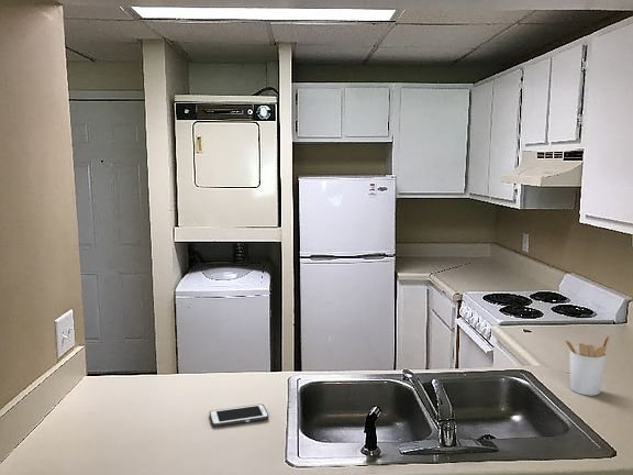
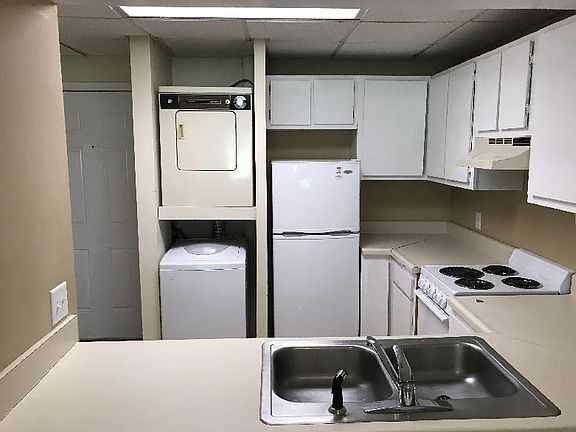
- utensil holder [563,334,611,397]
- cell phone [209,404,270,428]
